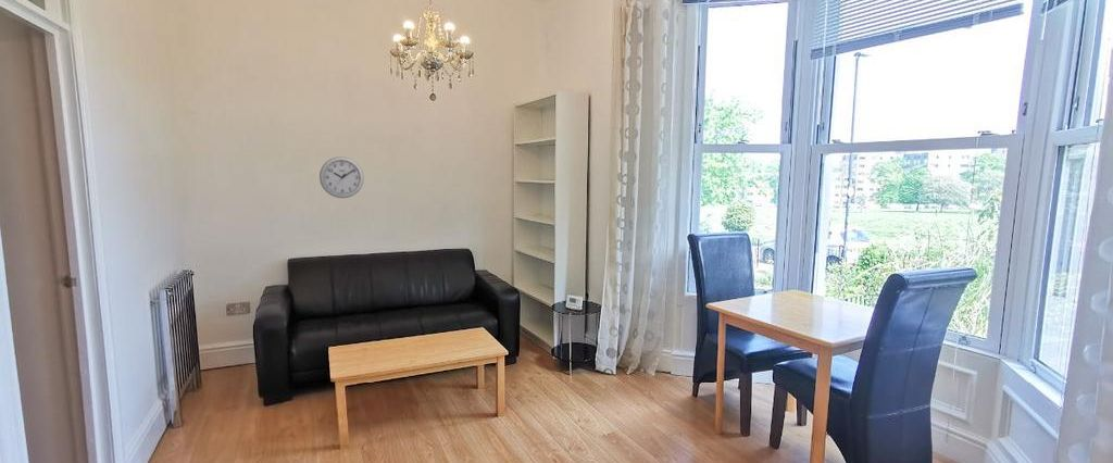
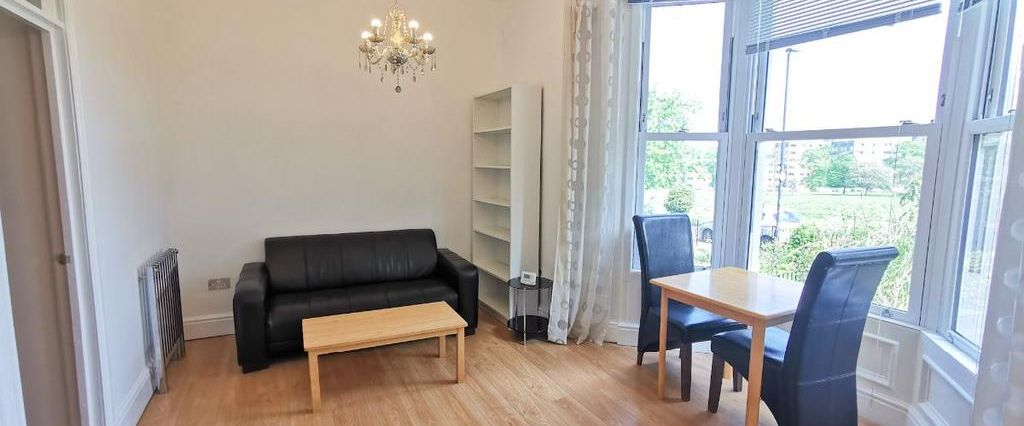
- wall clock [318,155,365,199]
